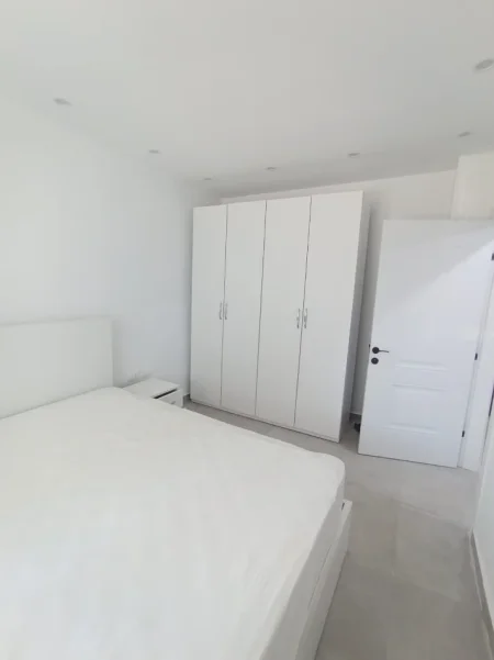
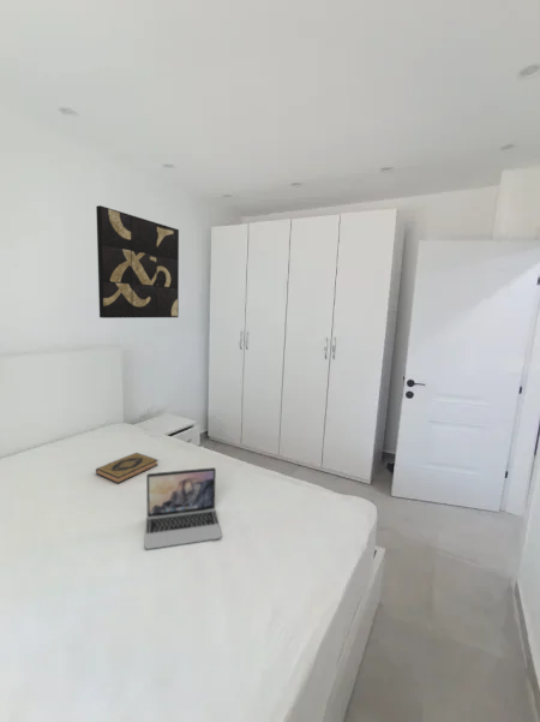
+ hardback book [95,452,158,485]
+ wall art [95,204,180,320]
+ laptop [144,466,222,550]
